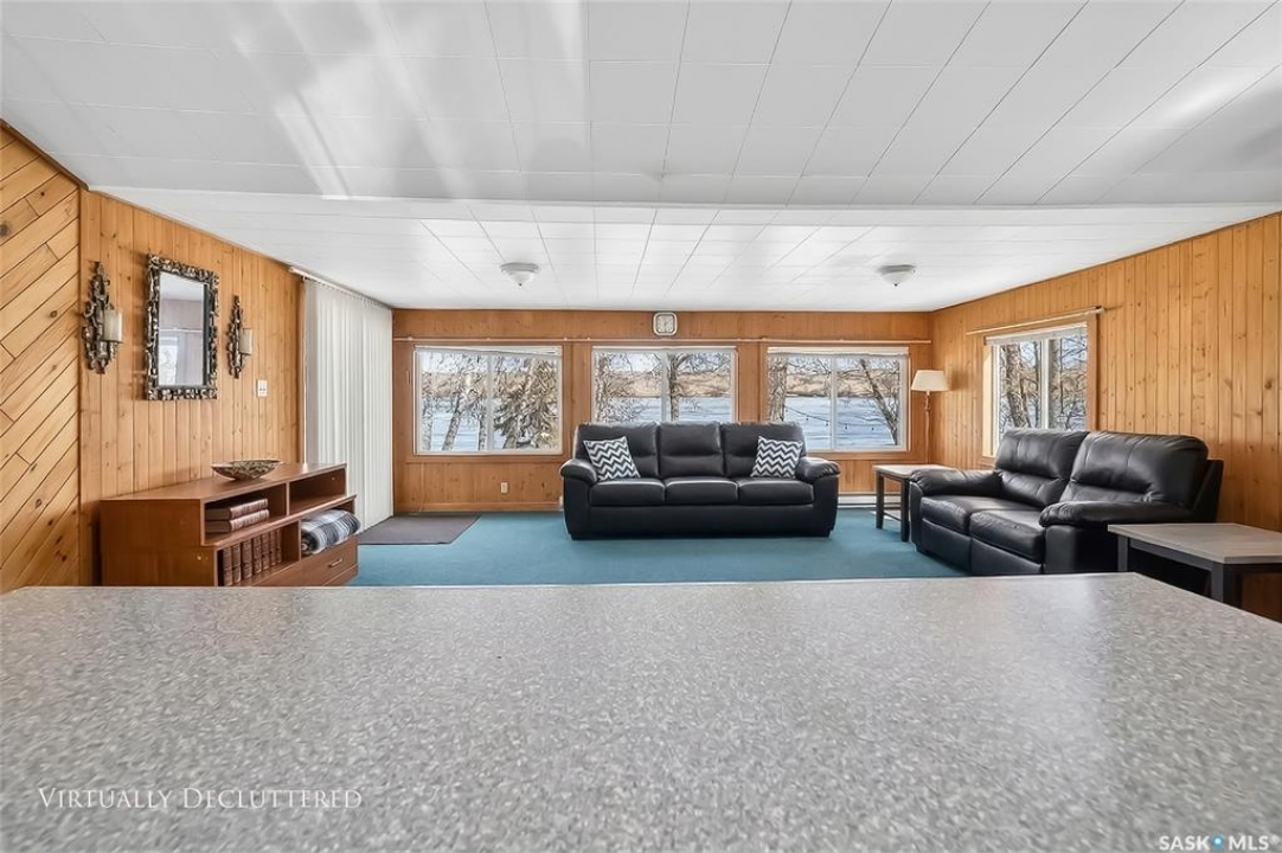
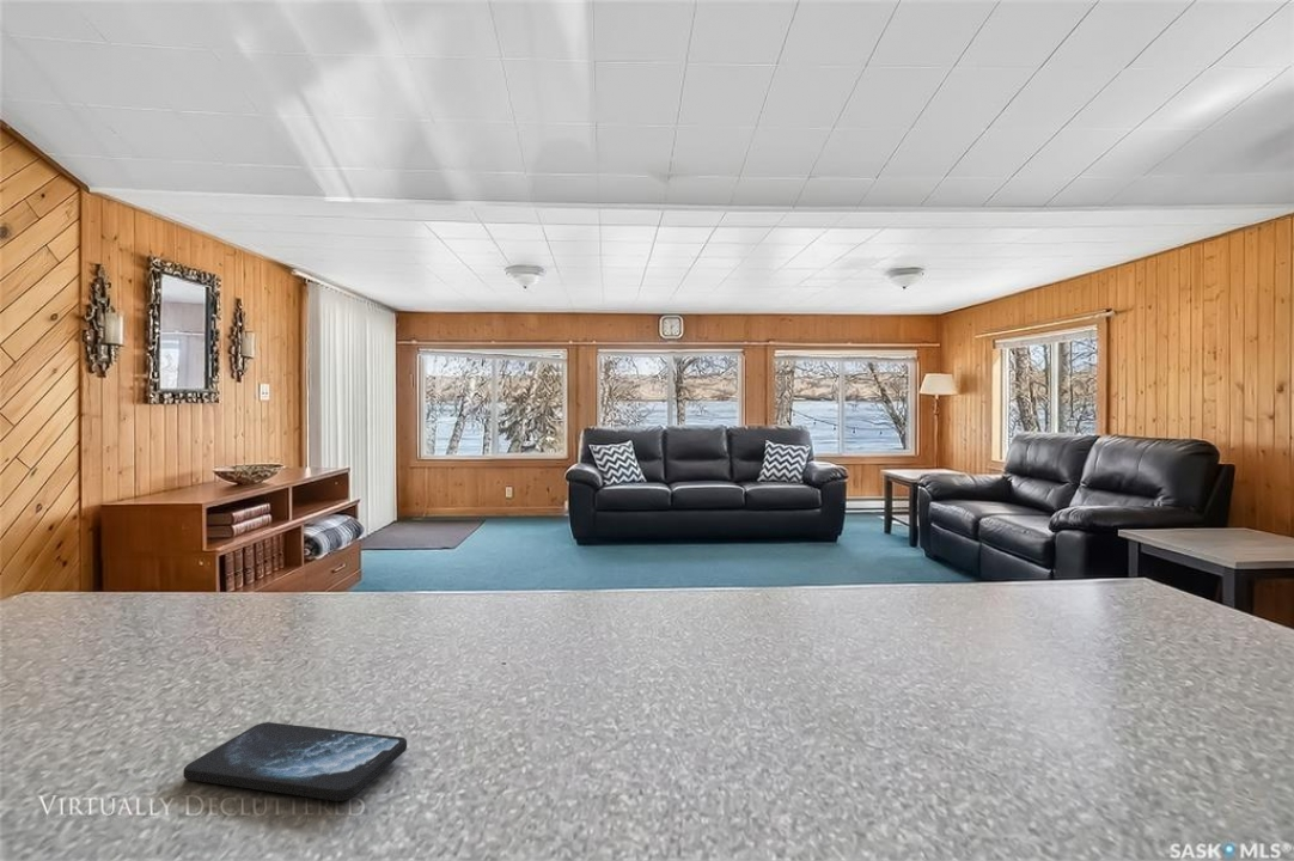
+ smartphone [183,721,408,802]
